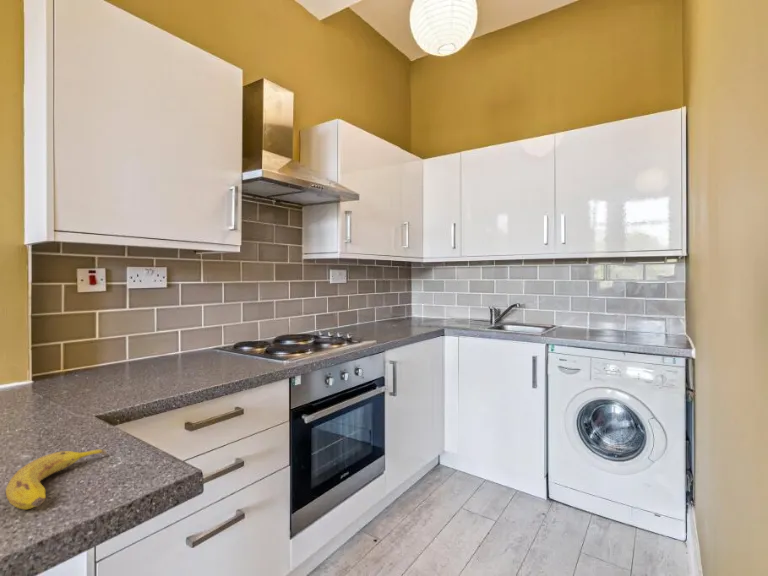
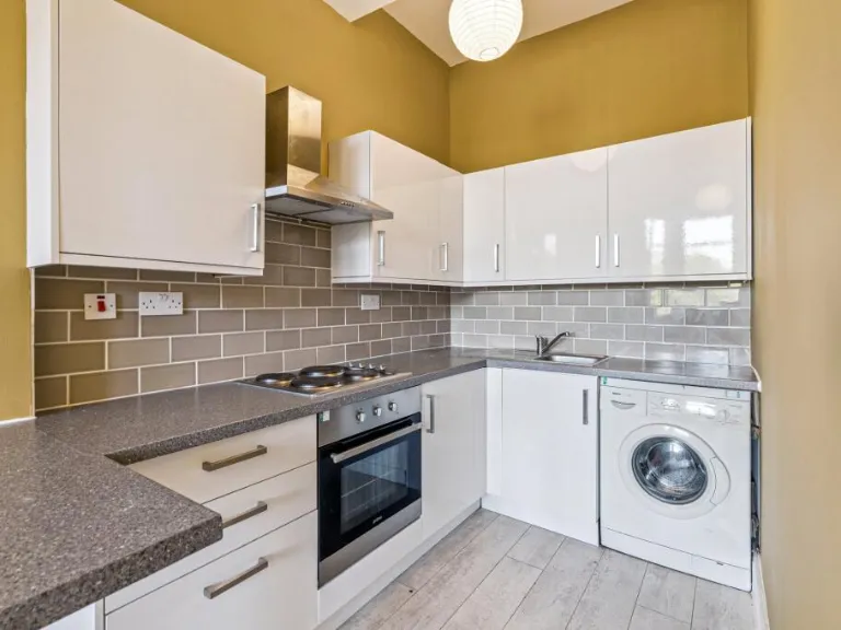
- fruit [5,448,108,511]
